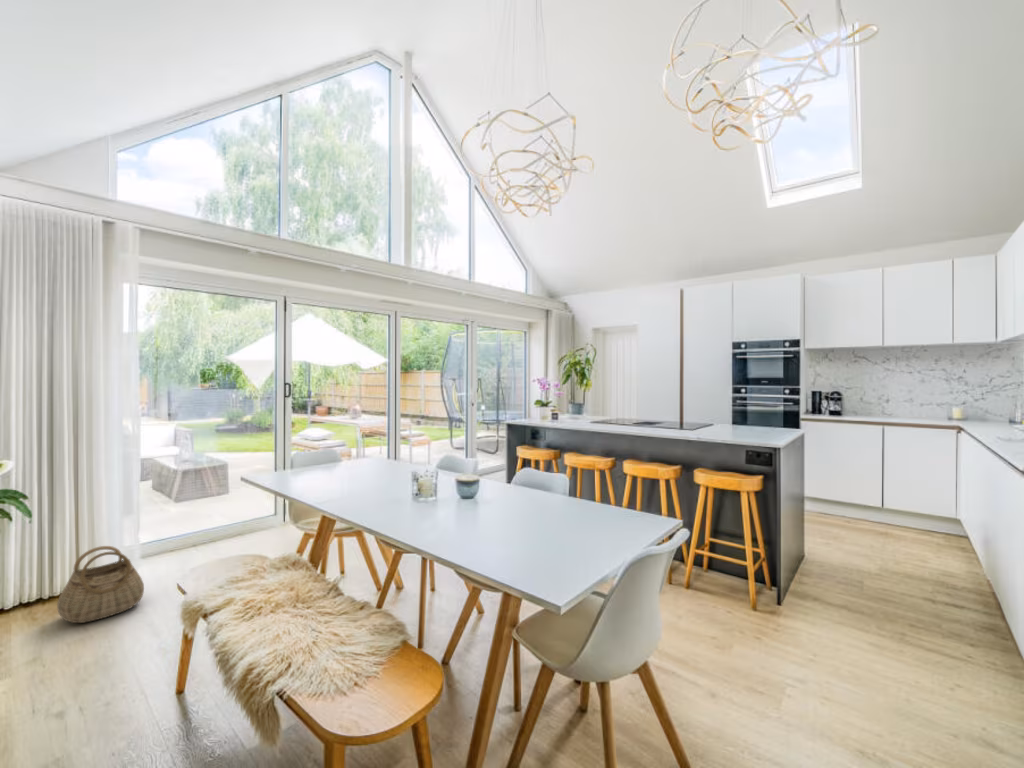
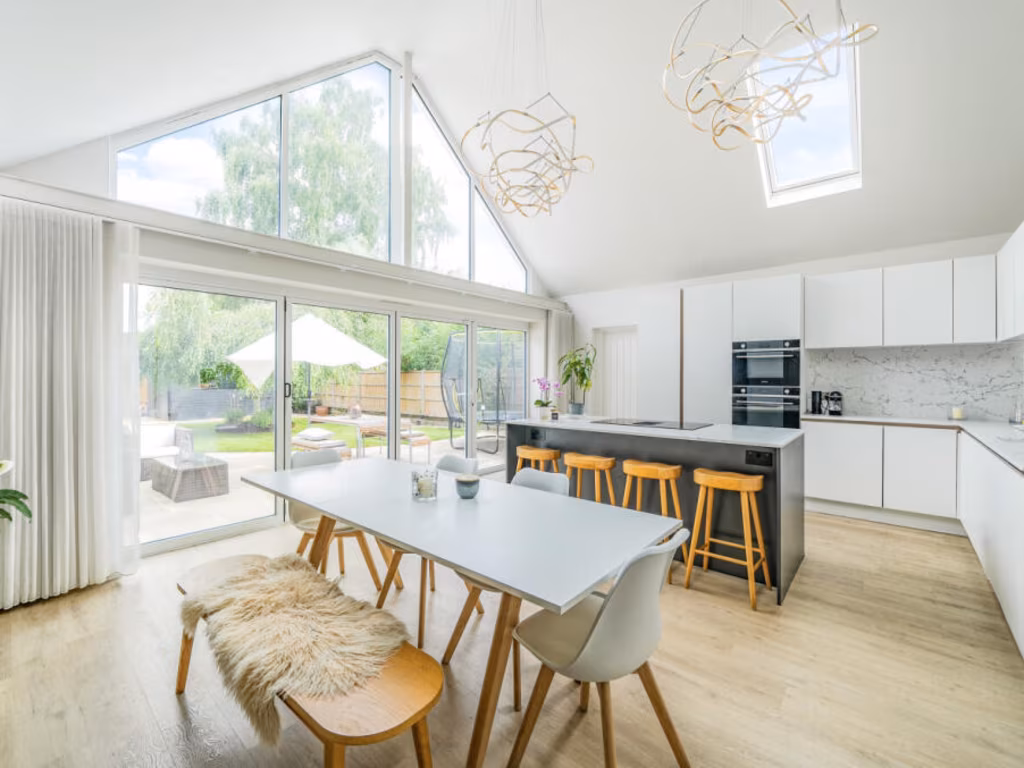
- basket [56,545,145,624]
